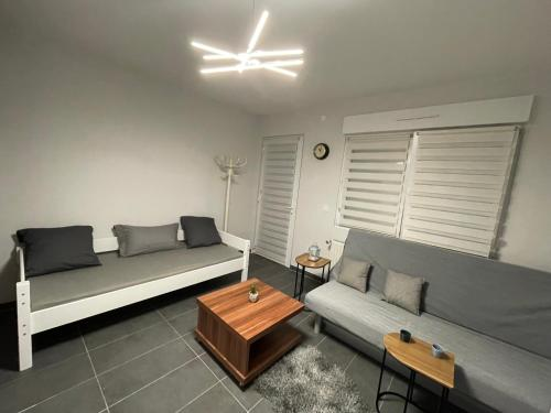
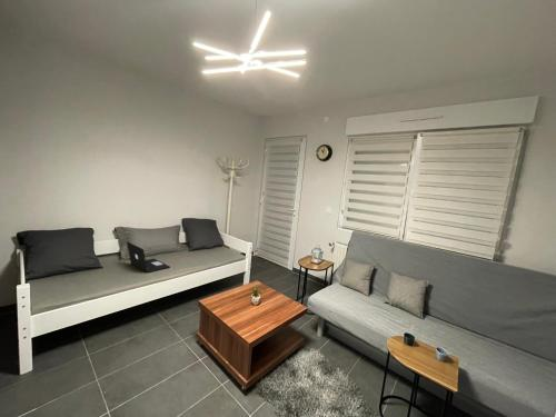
+ laptop [126,241,171,274]
